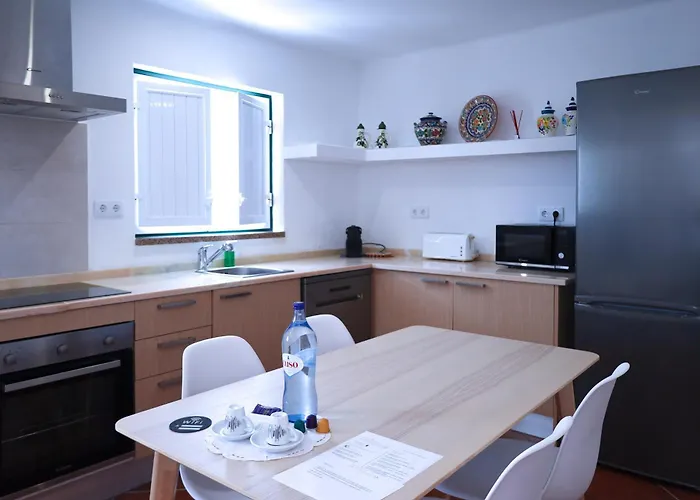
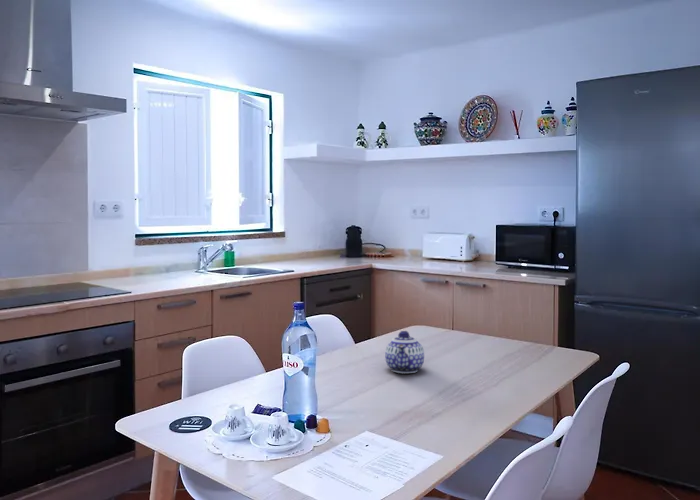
+ teapot [384,330,425,374]
